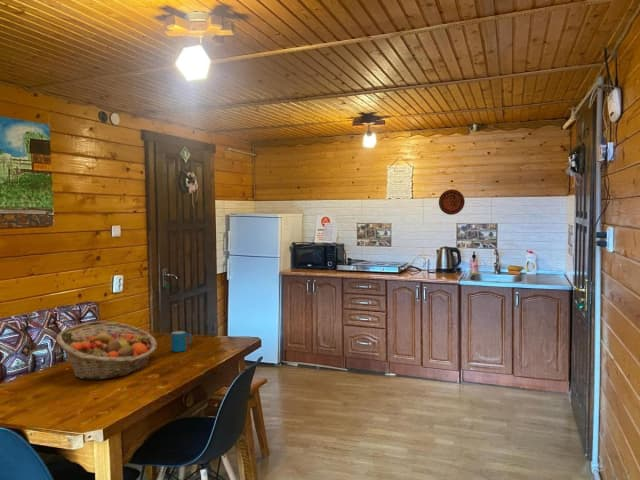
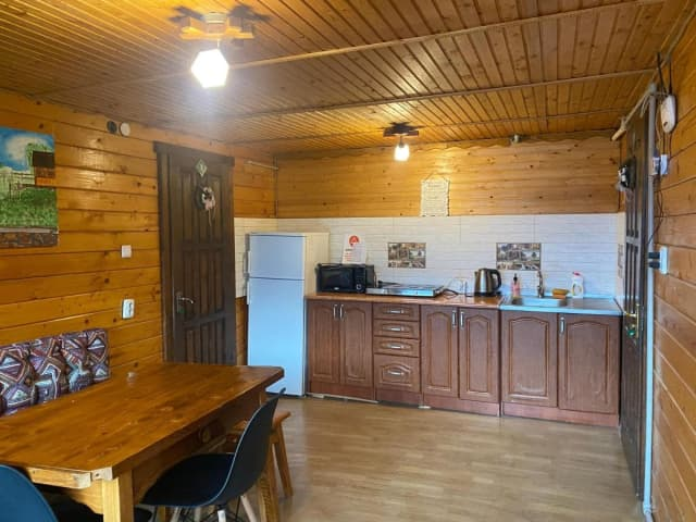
- mug [170,330,194,353]
- decorative plate [438,189,466,216]
- fruit basket [55,320,158,381]
